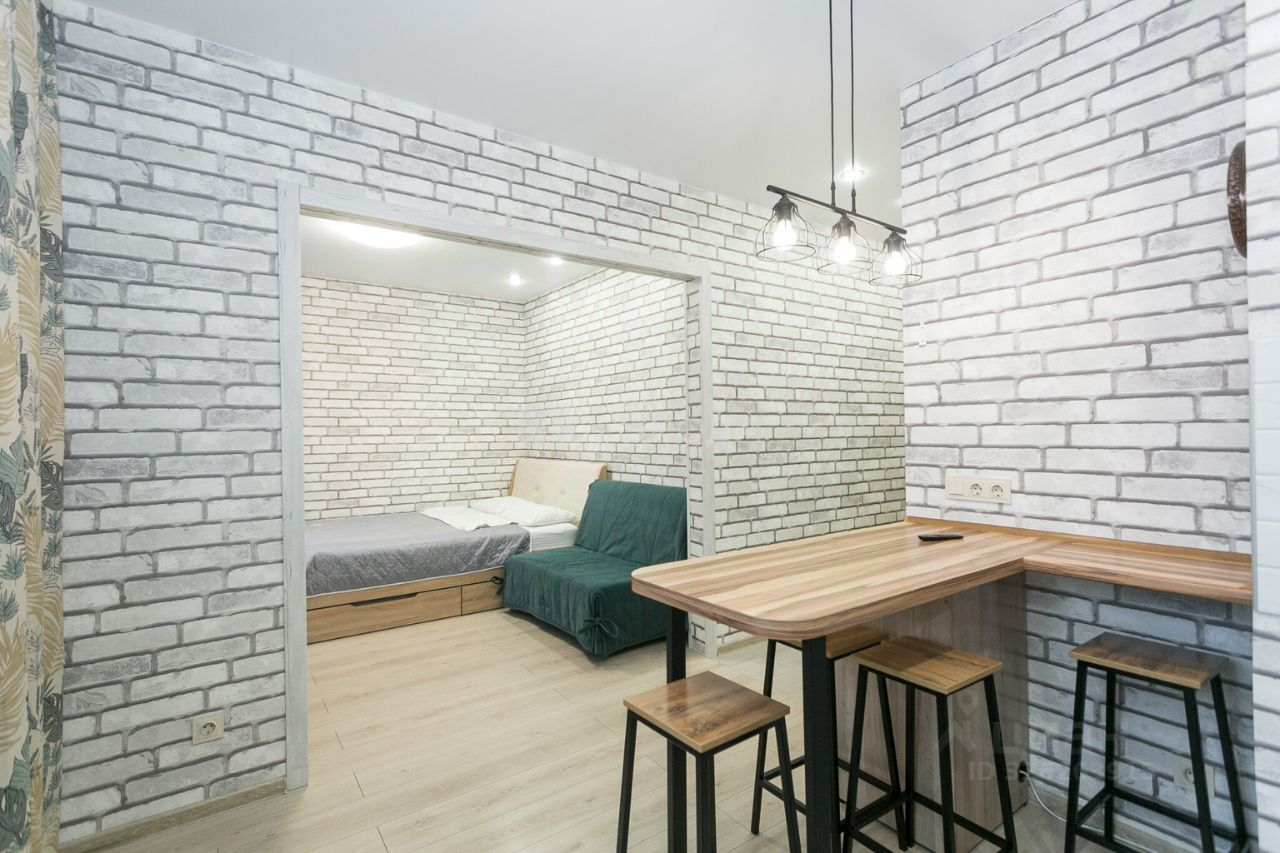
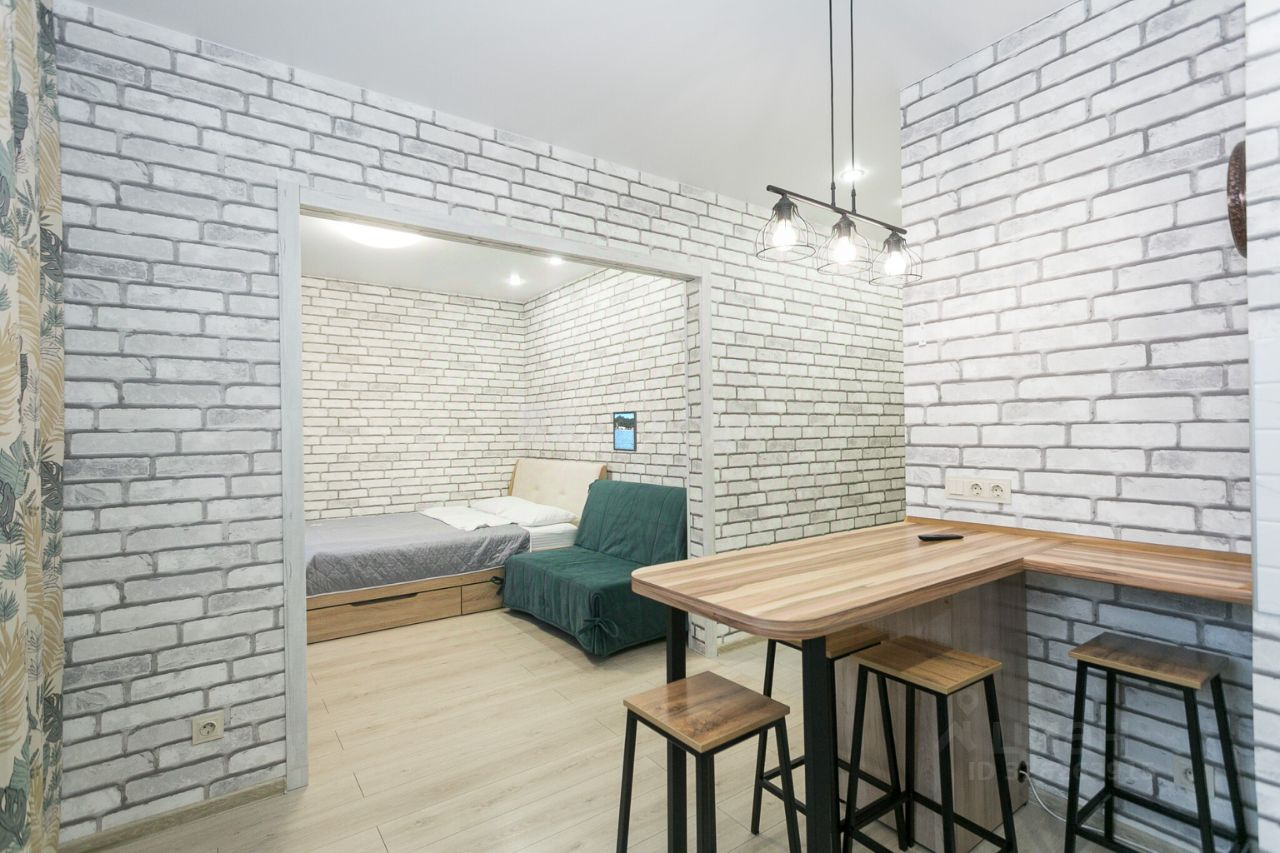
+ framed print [612,410,638,452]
